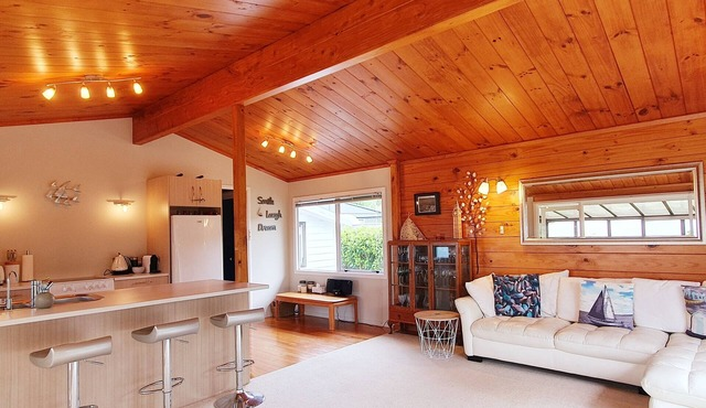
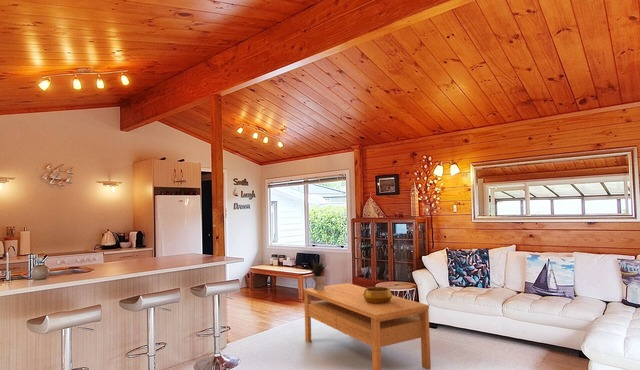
+ decorative bowl [363,286,393,304]
+ coffee table [303,282,432,370]
+ potted plant [306,259,328,290]
